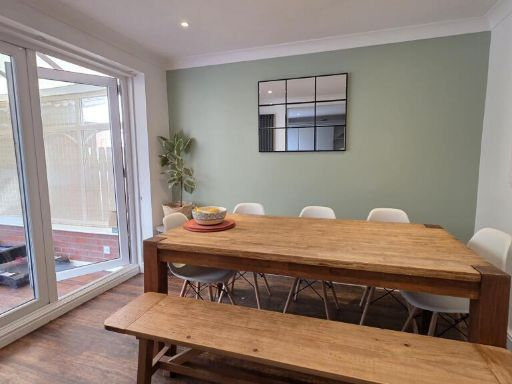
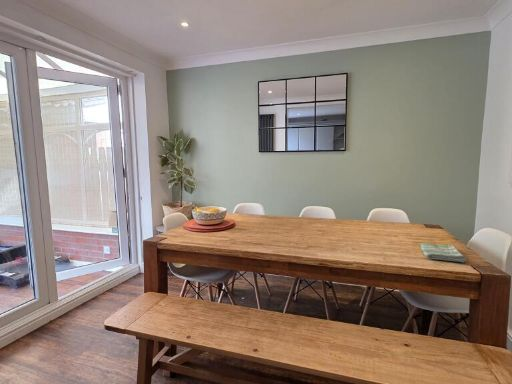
+ dish towel [419,242,467,263]
